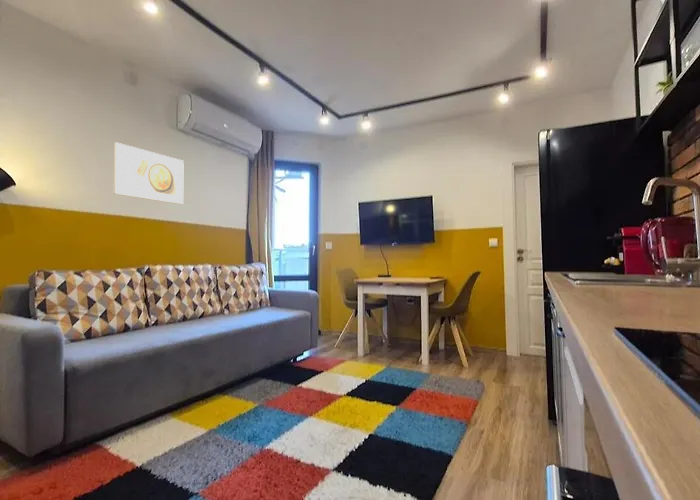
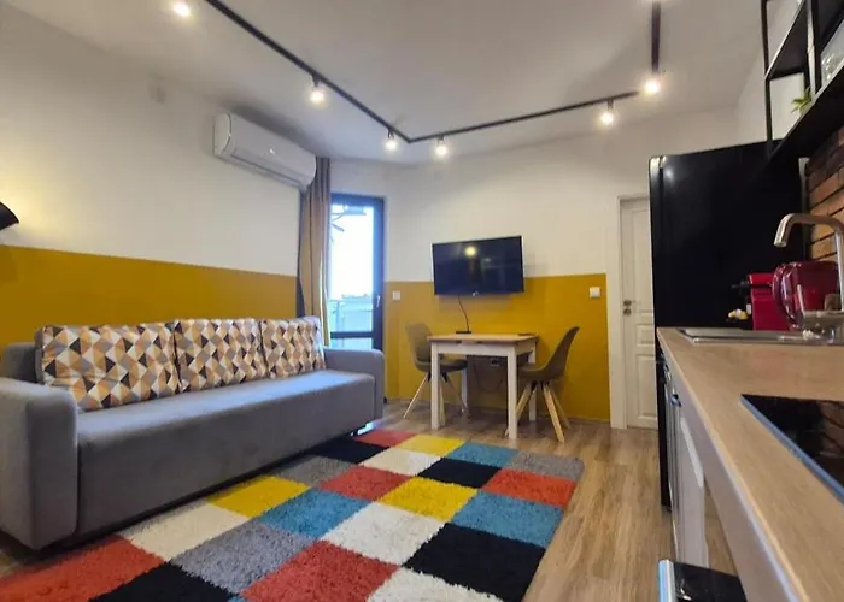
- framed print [113,141,185,205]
